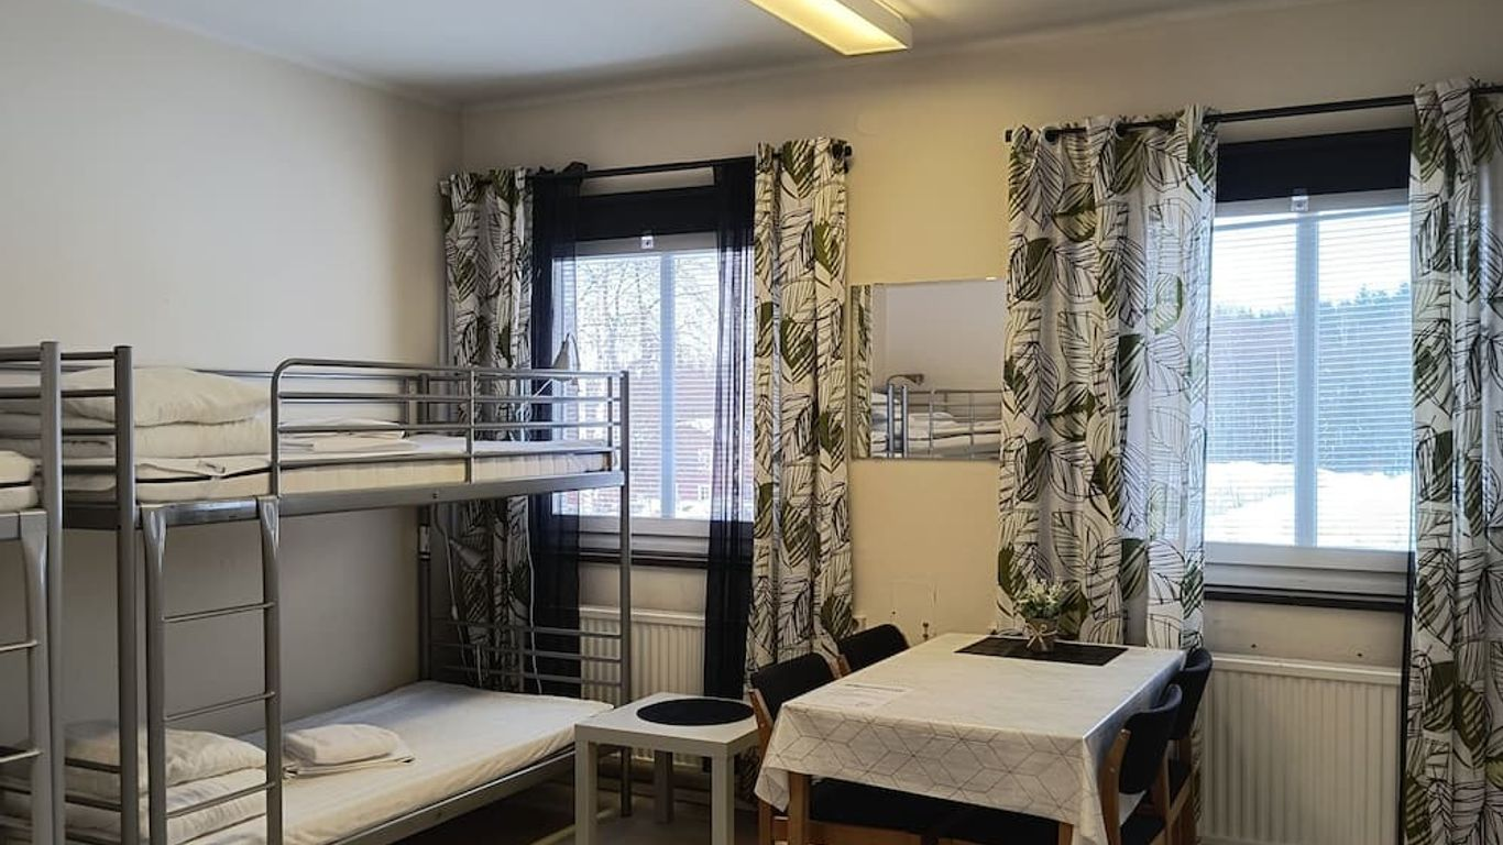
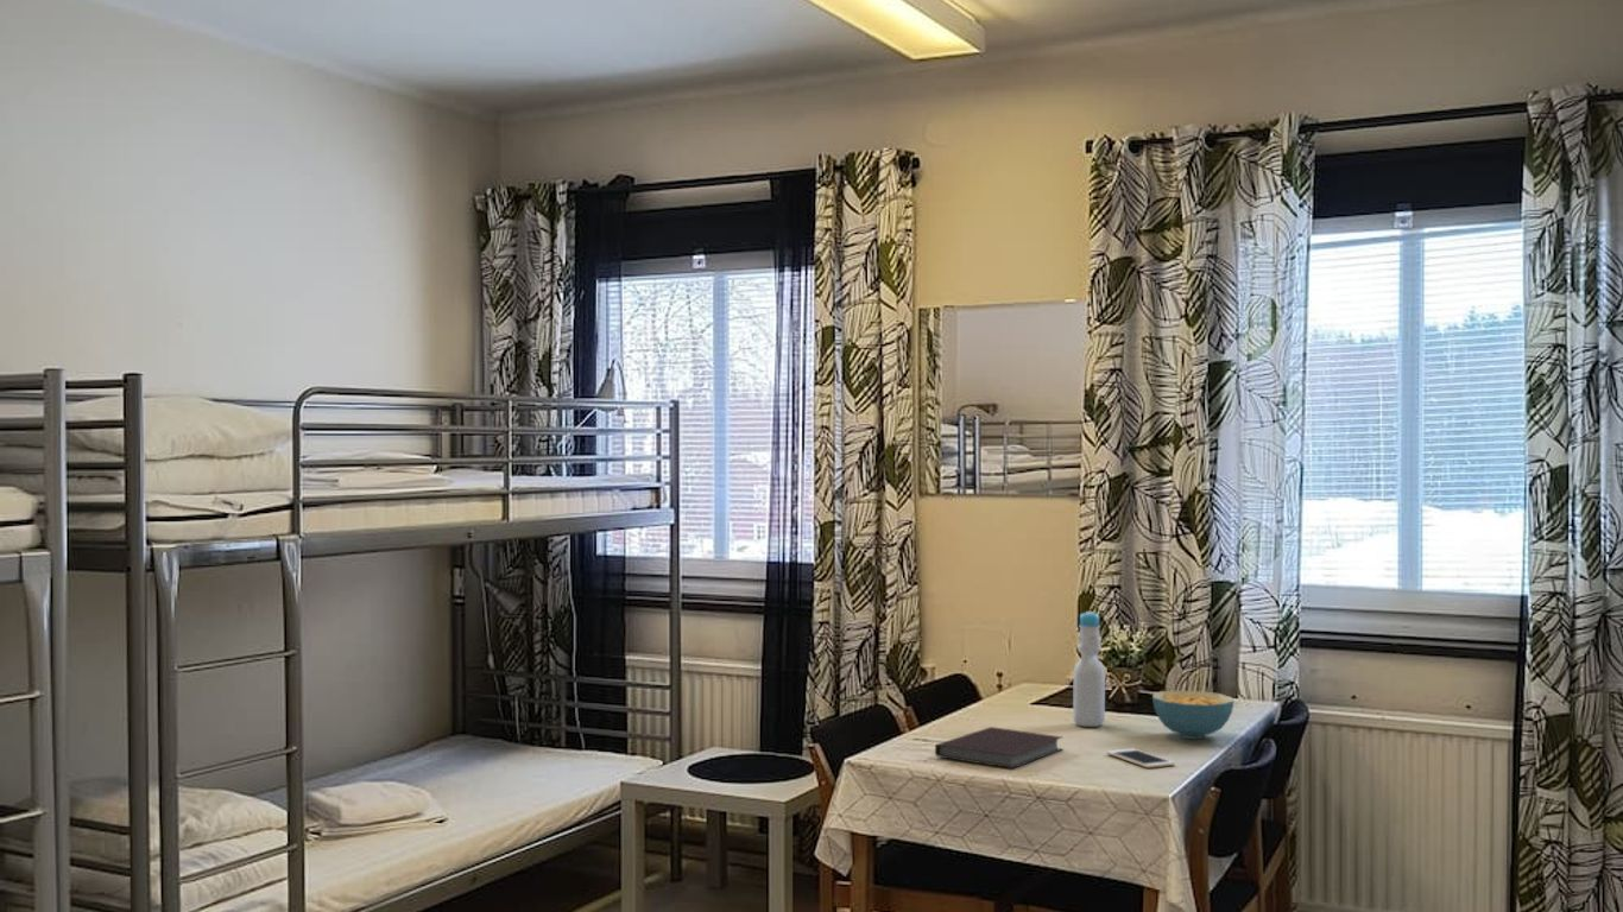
+ bottle [1072,610,1106,728]
+ notebook [934,726,1063,770]
+ cell phone [1105,747,1176,770]
+ cereal bowl [1151,689,1234,740]
